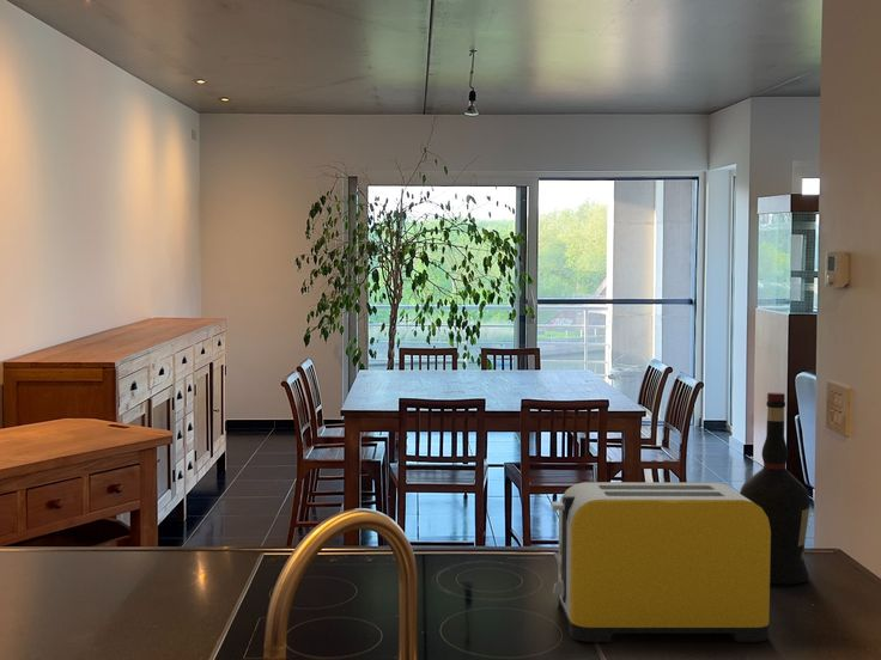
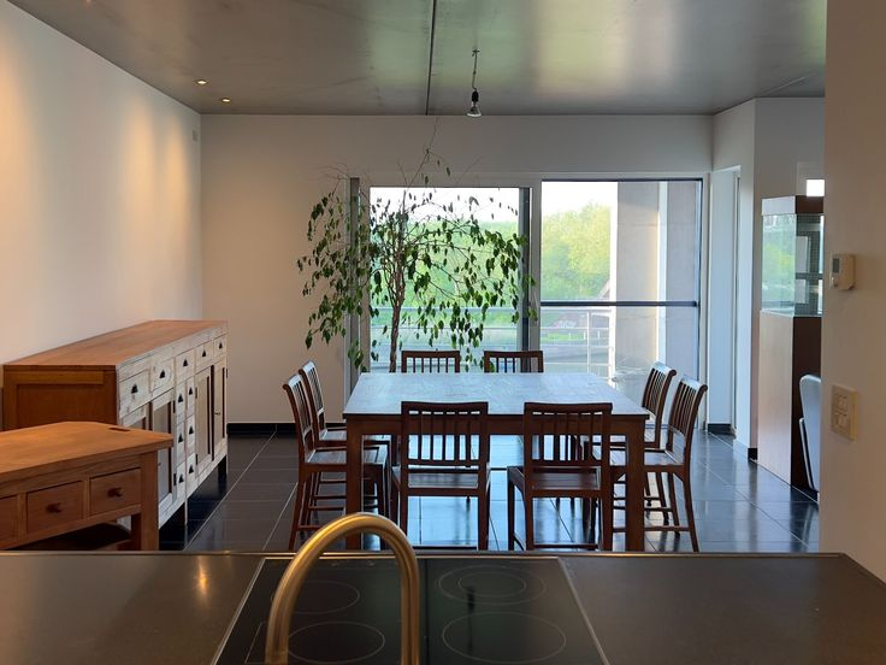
- toaster [549,481,771,643]
- liquor [739,391,810,585]
